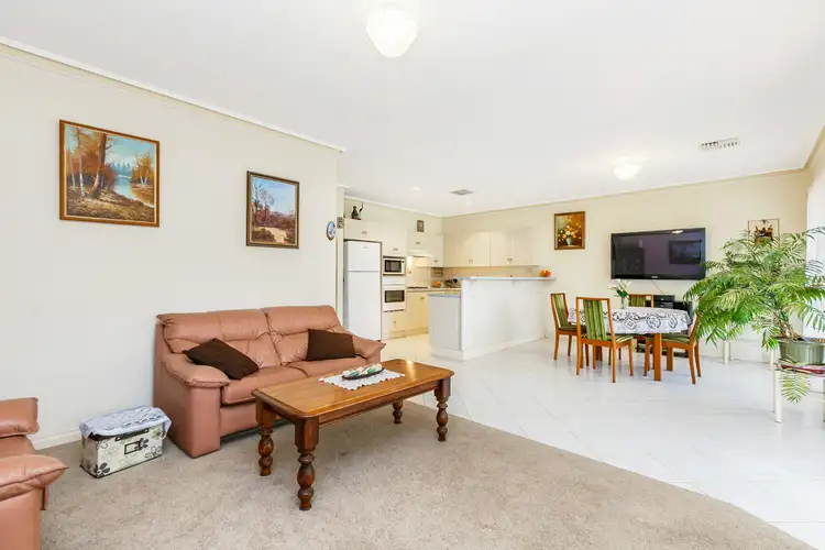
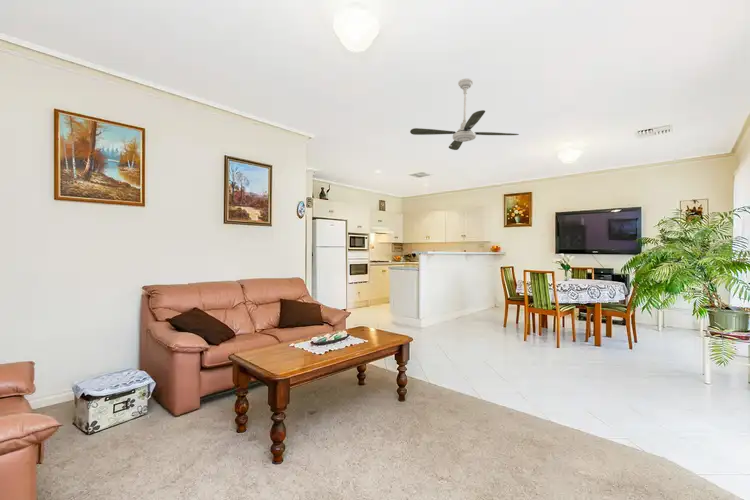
+ ceiling fan [409,78,520,151]
